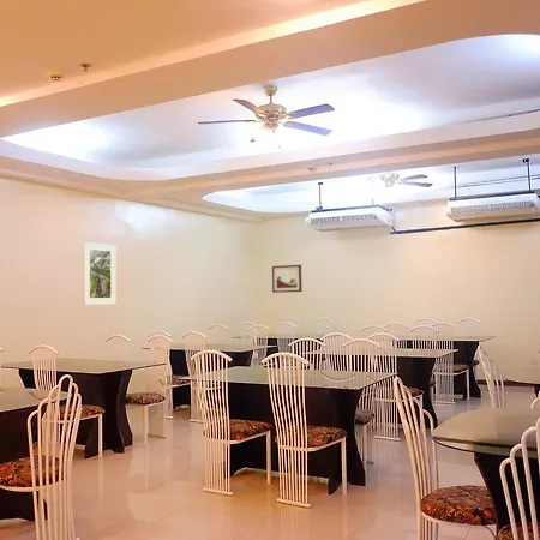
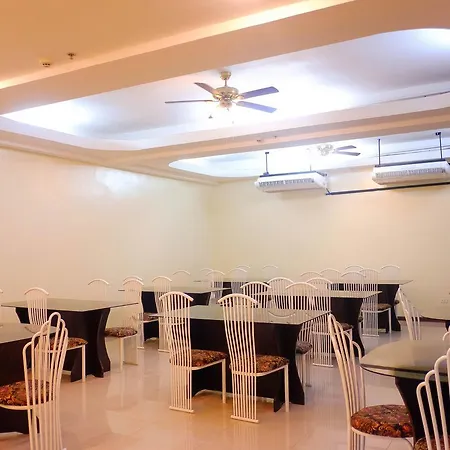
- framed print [83,241,118,306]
- wall art [271,264,304,294]
